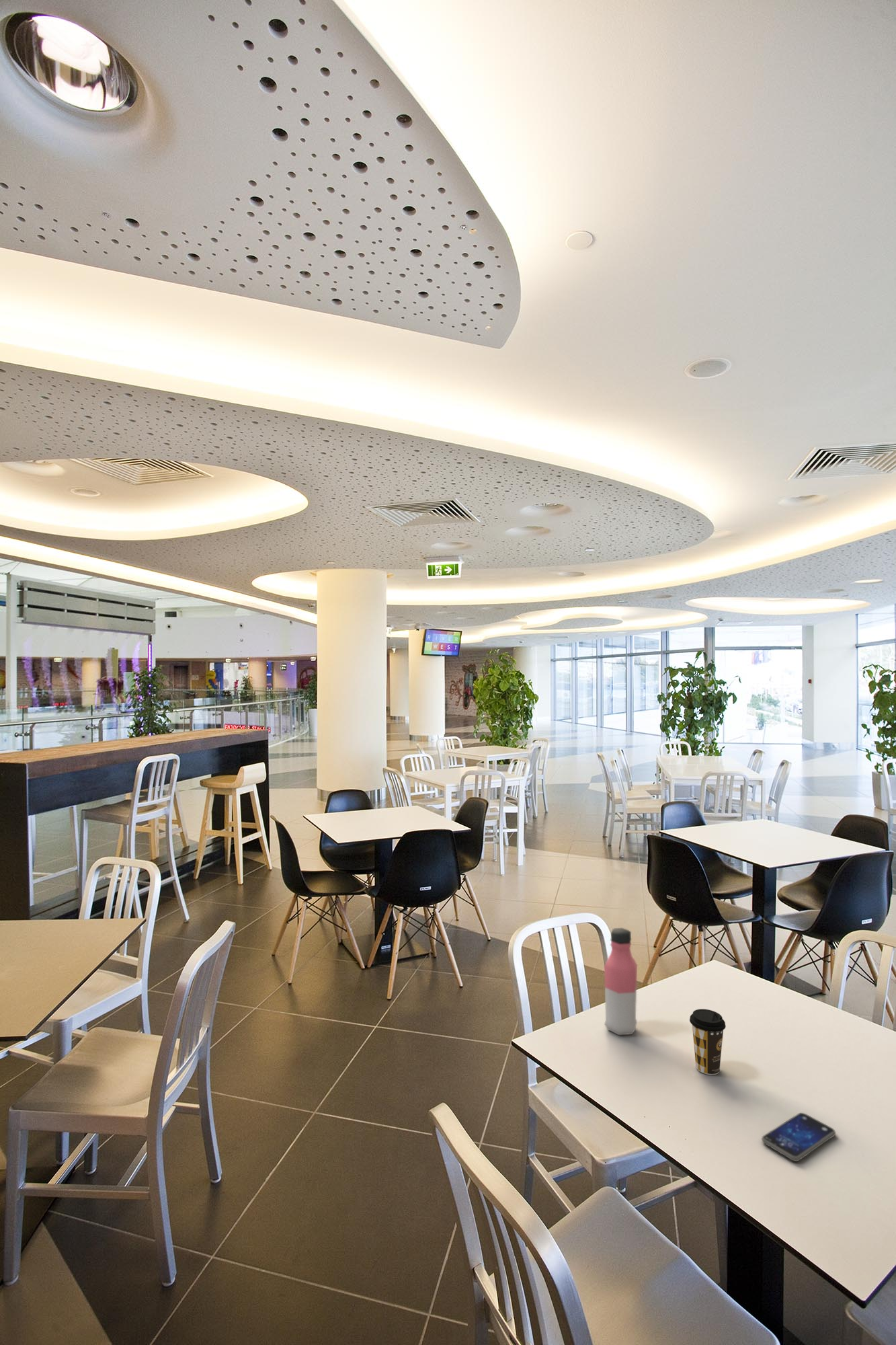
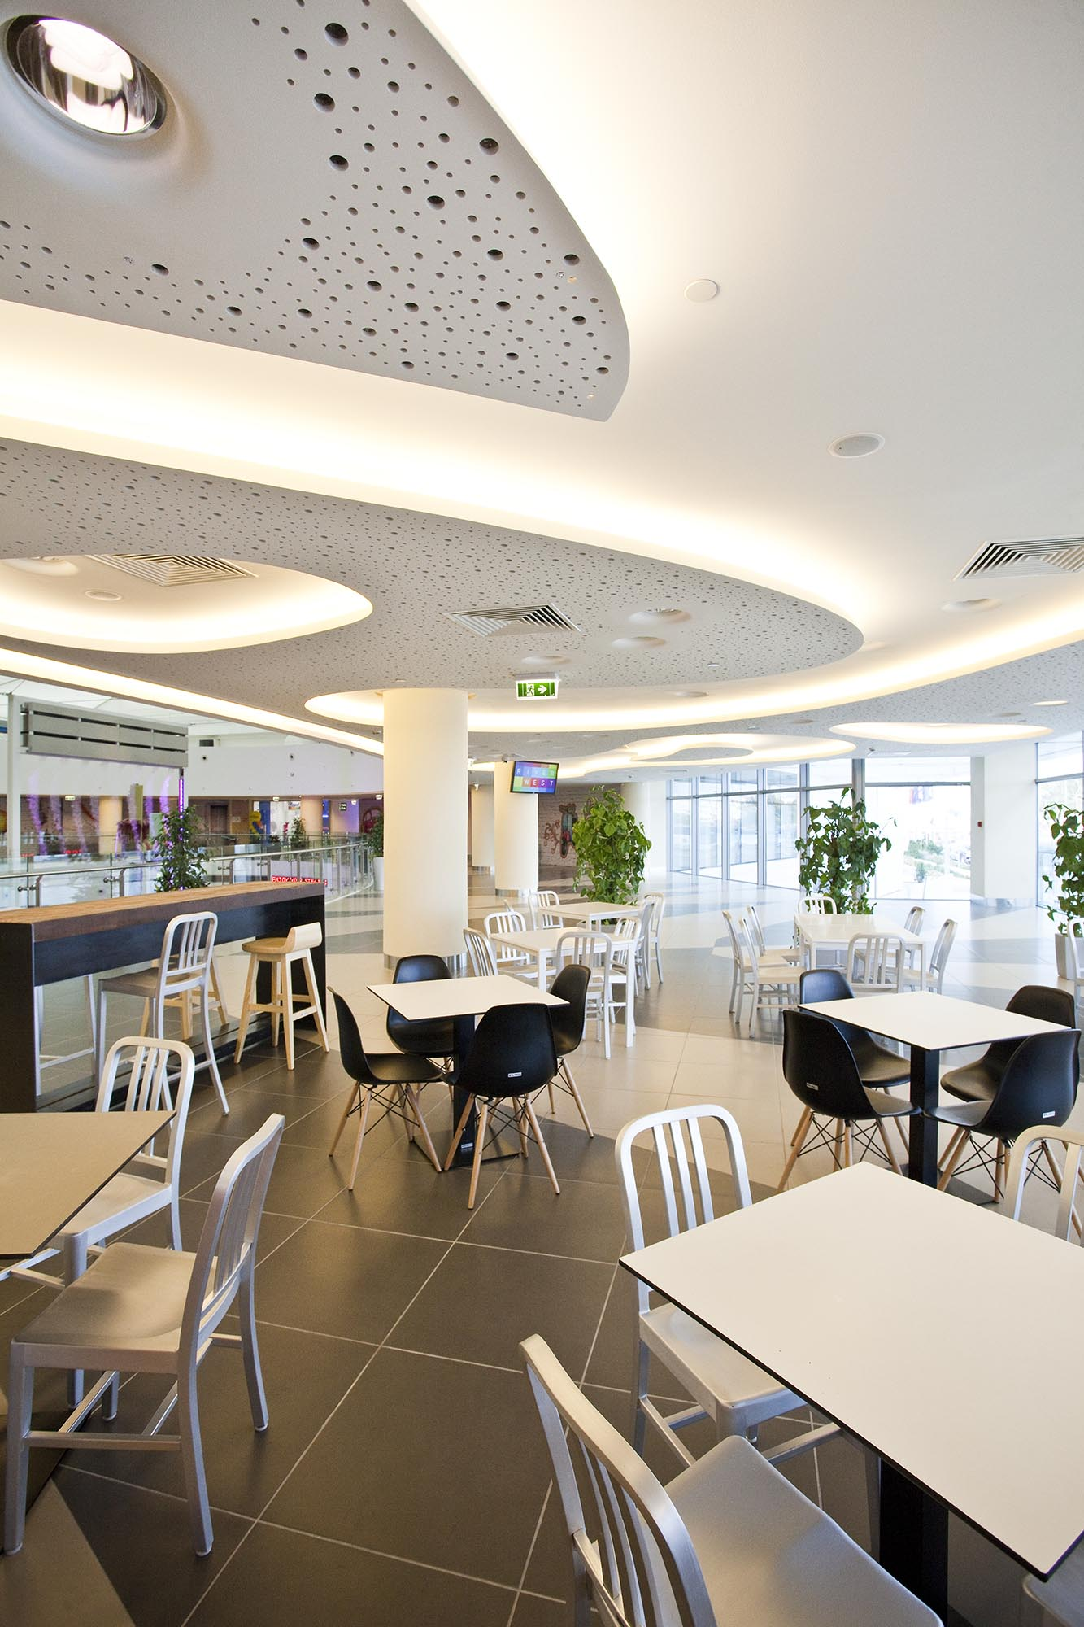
- smartphone [761,1112,836,1162]
- water bottle [604,927,638,1036]
- coffee cup [689,1008,727,1075]
